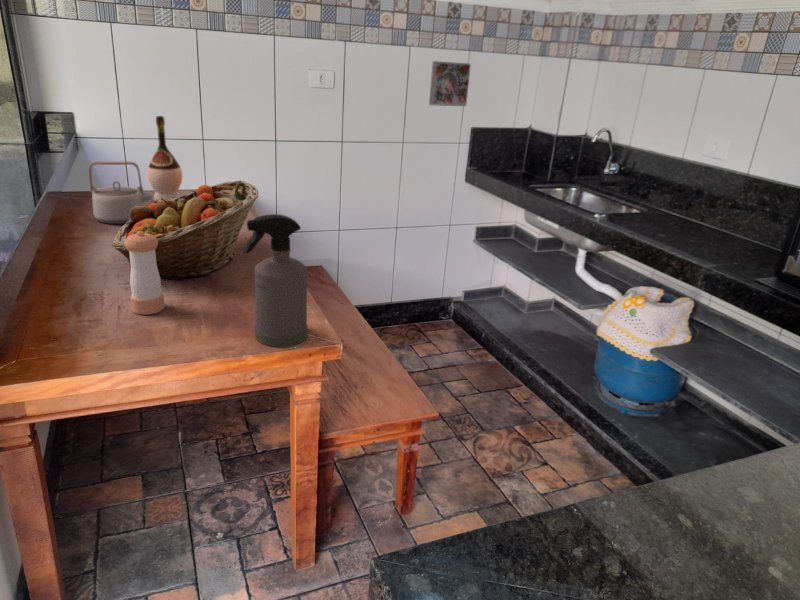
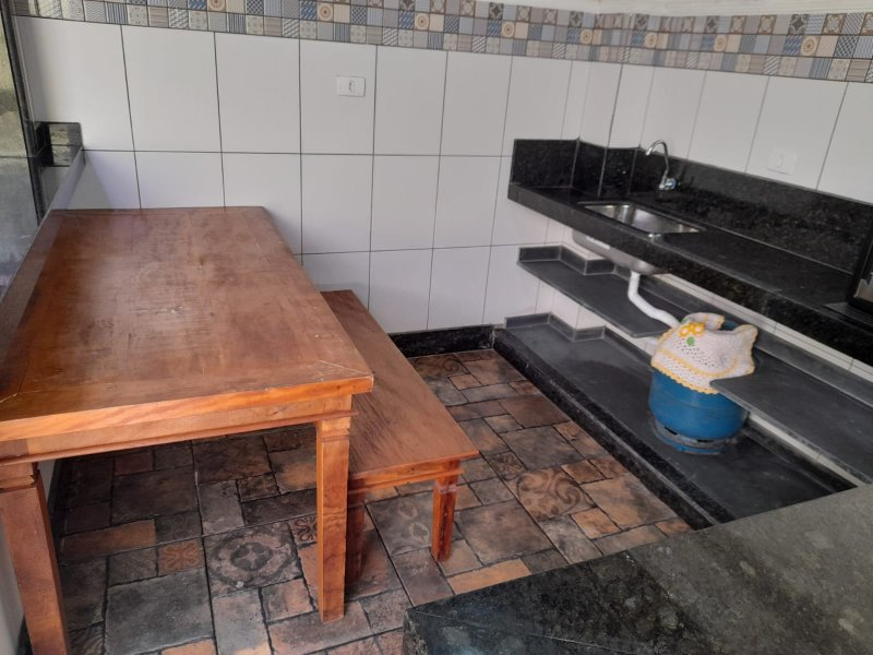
- teapot [88,160,154,225]
- fruit basket [111,179,259,281]
- wine bottle [146,115,184,203]
- spray bottle [242,213,309,348]
- pepper shaker [125,231,166,315]
- decorative tile [428,60,472,107]
